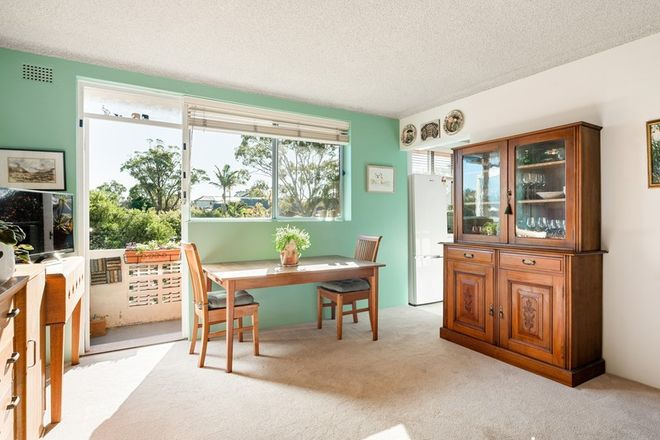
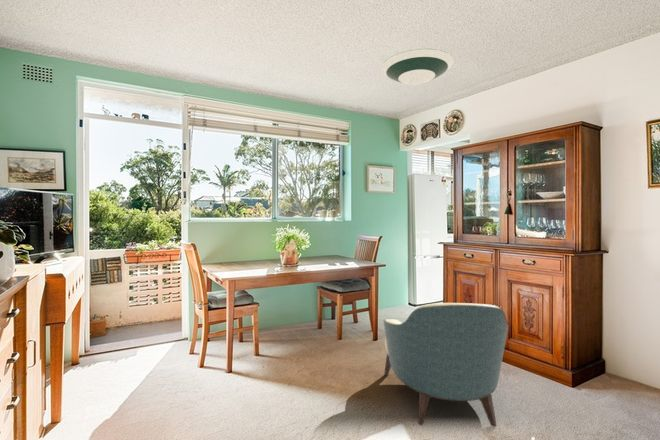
+ armchair [383,302,510,428]
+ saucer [380,48,455,86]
